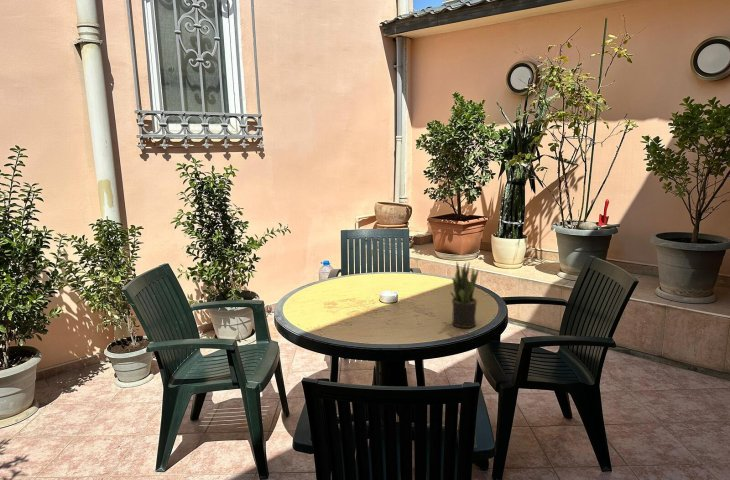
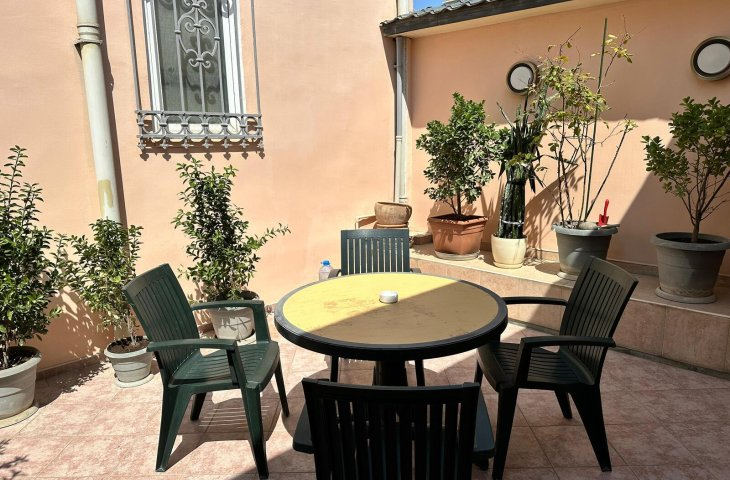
- potted plant [449,261,479,329]
